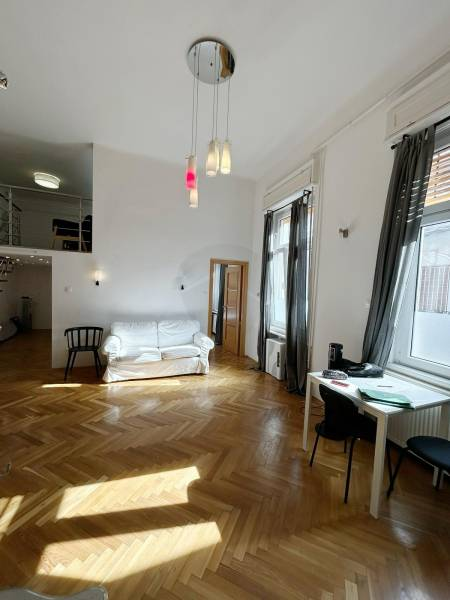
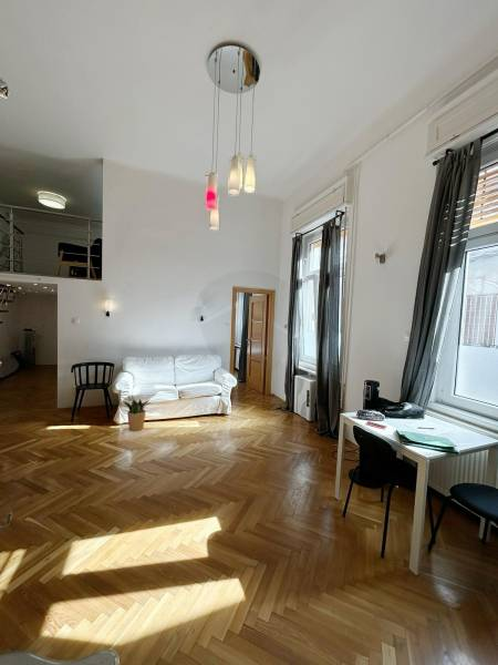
+ potted plant [122,398,152,432]
